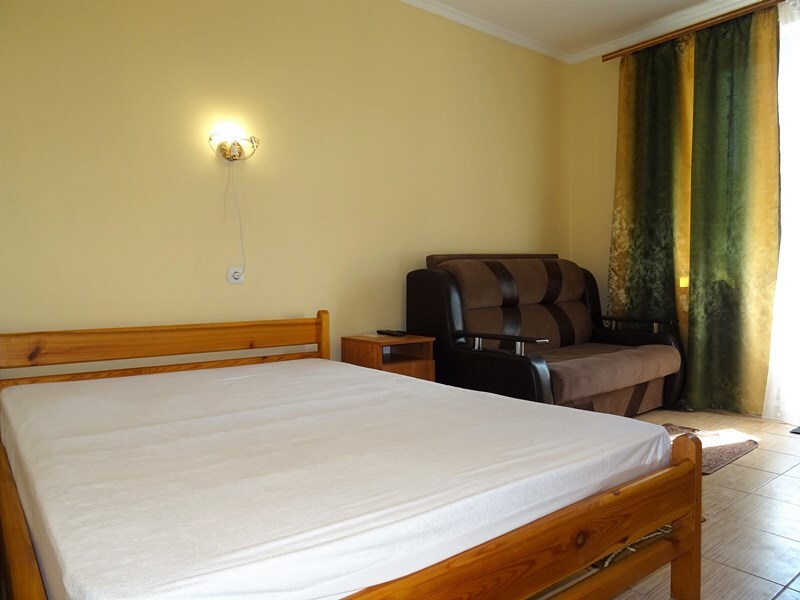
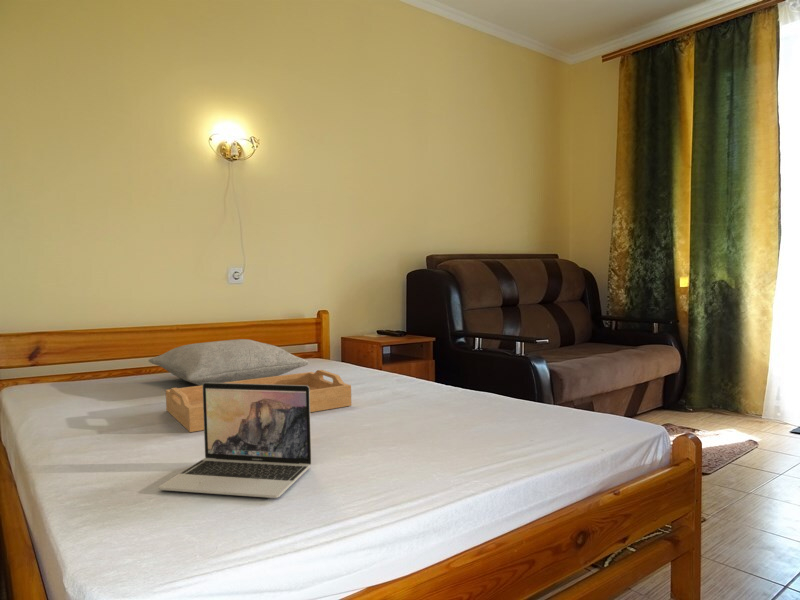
+ laptop [158,383,312,499]
+ serving tray [165,369,352,433]
+ pillow [147,338,310,386]
